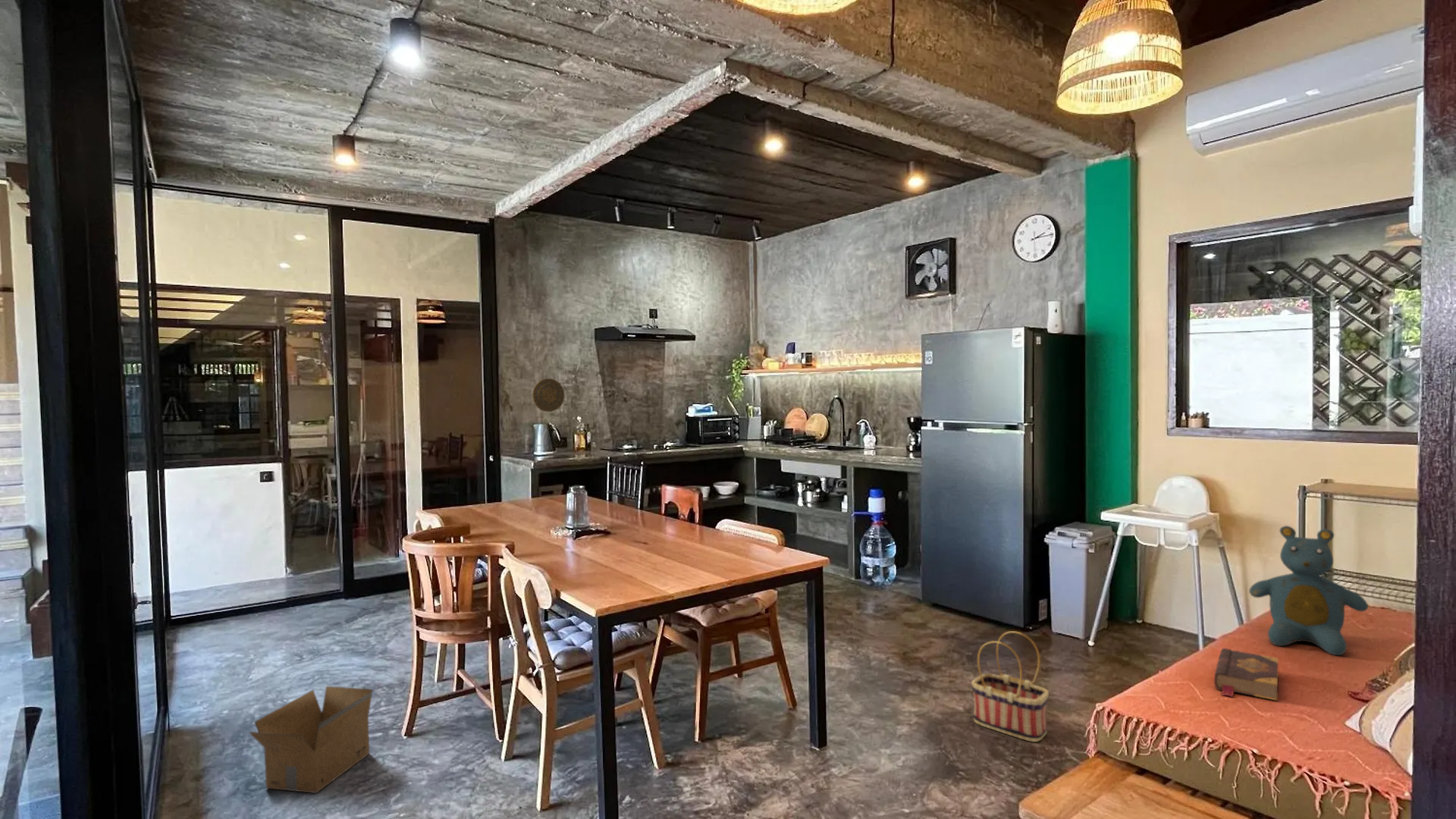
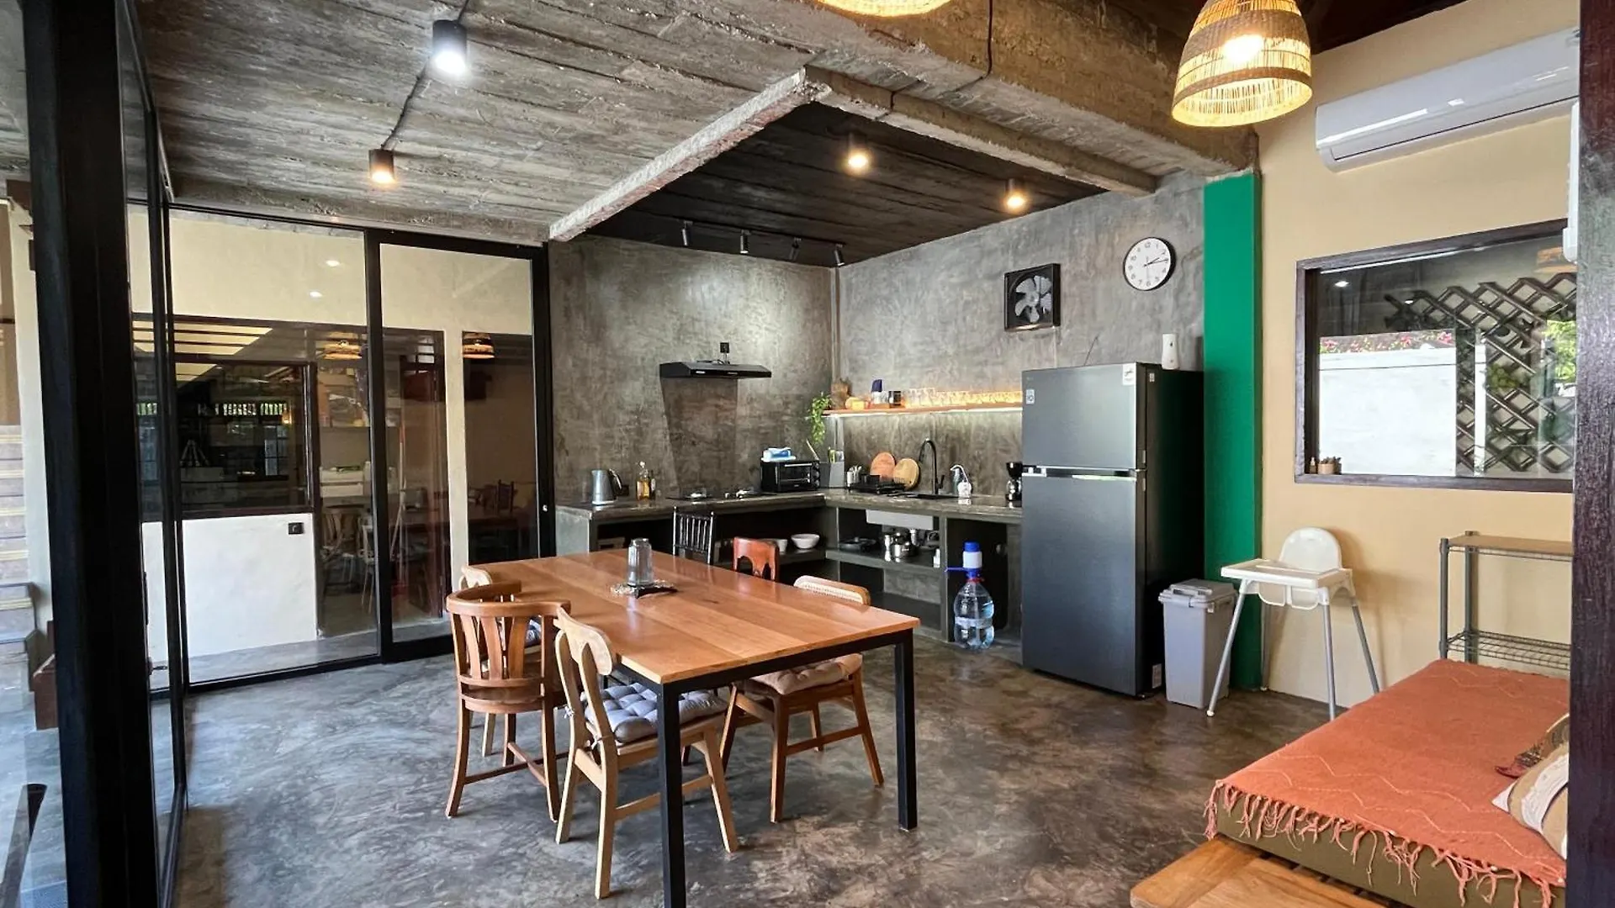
- cardboard box [248,686,374,794]
- teddy bear [1248,525,1369,656]
- book [1213,648,1279,701]
- basket [971,630,1050,742]
- decorative plate [532,378,565,413]
